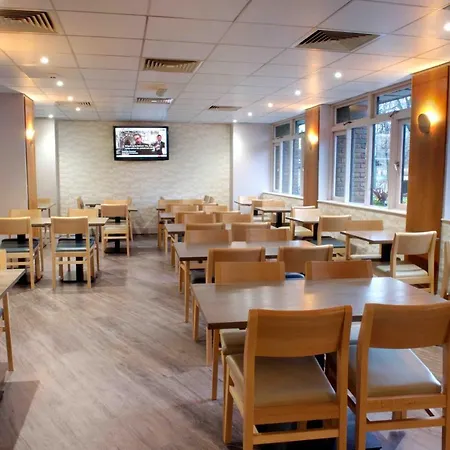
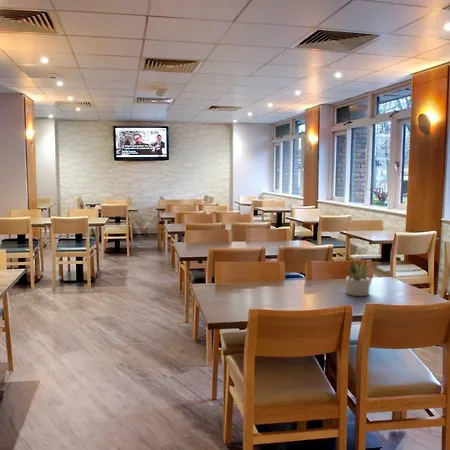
+ succulent plant [345,257,372,297]
